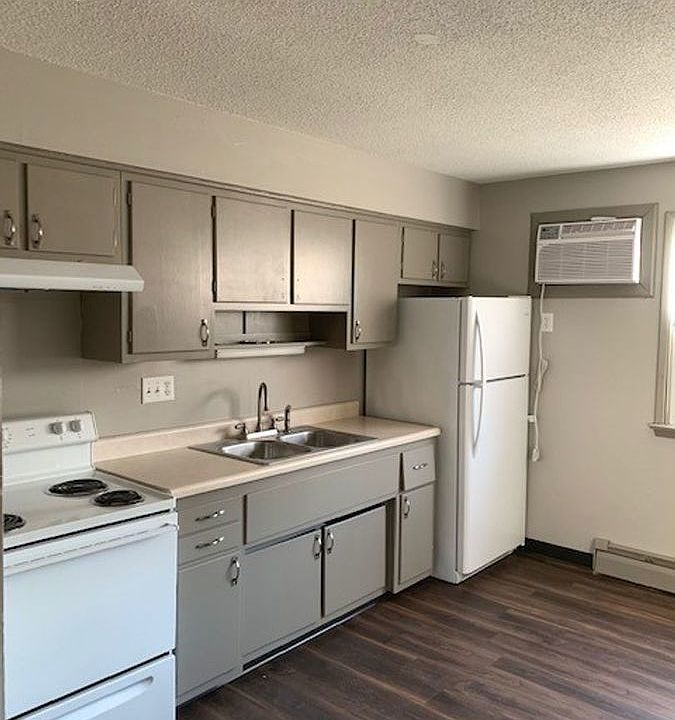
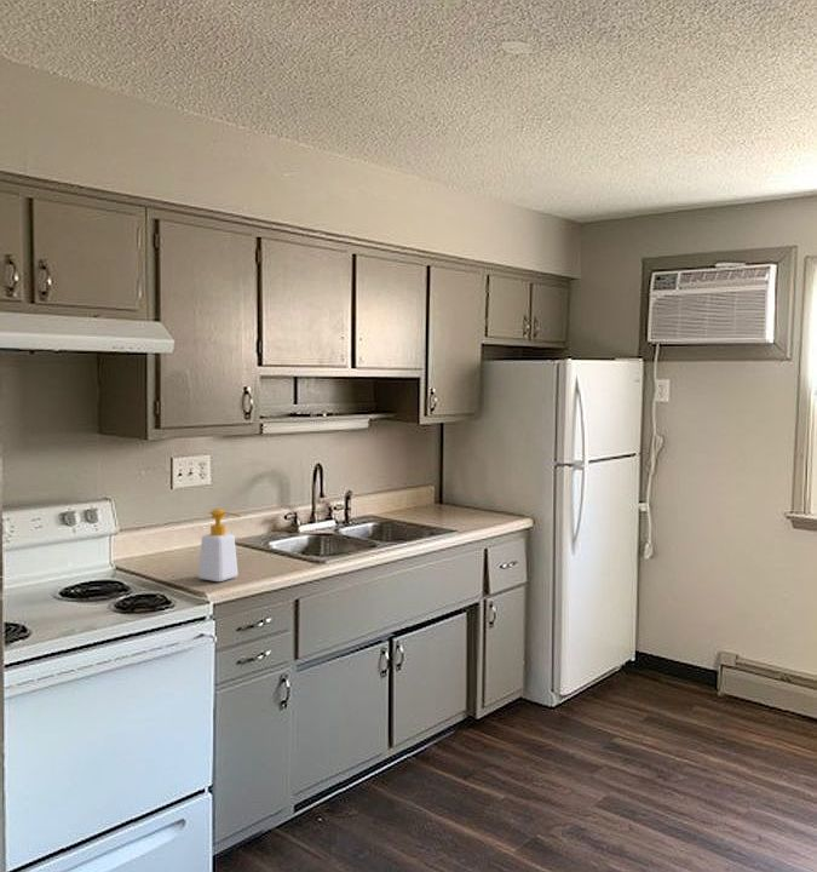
+ soap bottle [197,507,242,583]
